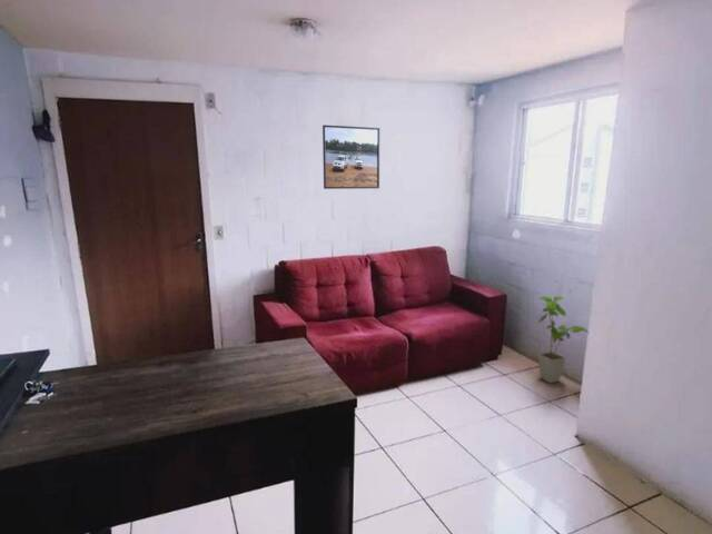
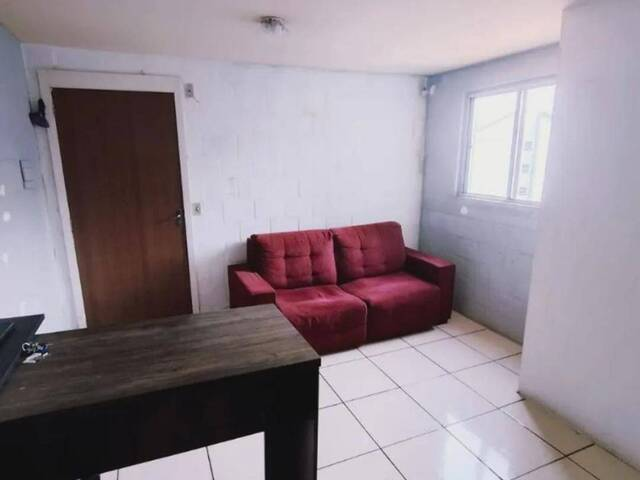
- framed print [322,123,380,190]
- house plant [537,295,589,384]
